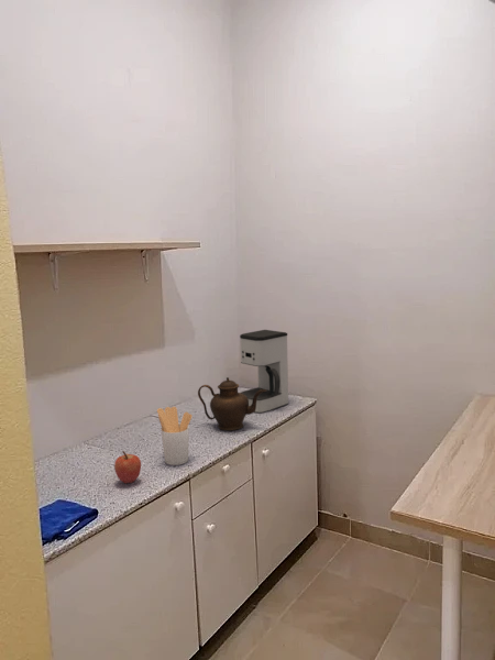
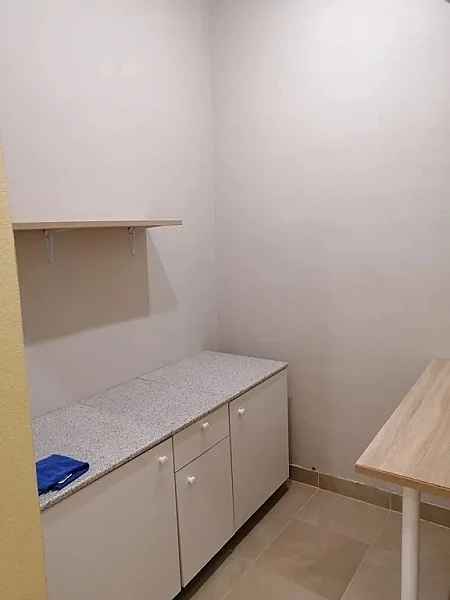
- coffee maker [239,329,289,415]
- apple [113,450,142,484]
- utensil holder [156,406,194,466]
- teapot [197,376,267,431]
